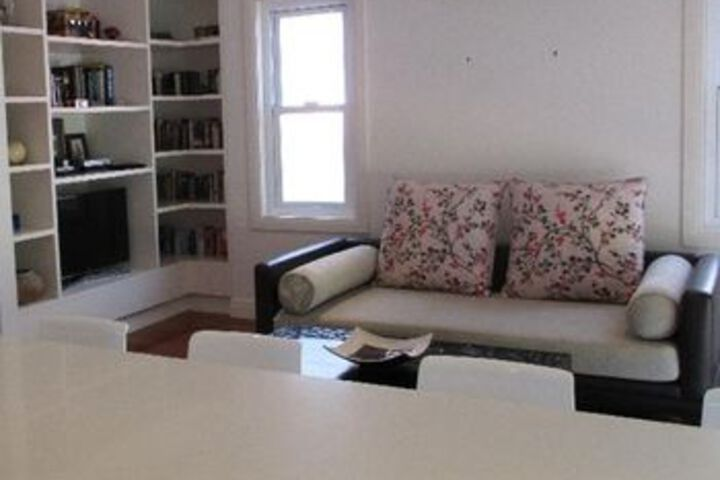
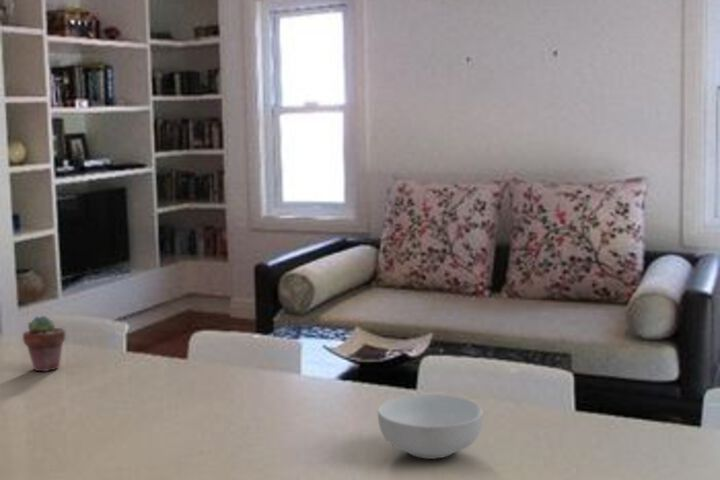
+ potted succulent [22,315,66,373]
+ cereal bowl [377,393,484,460]
